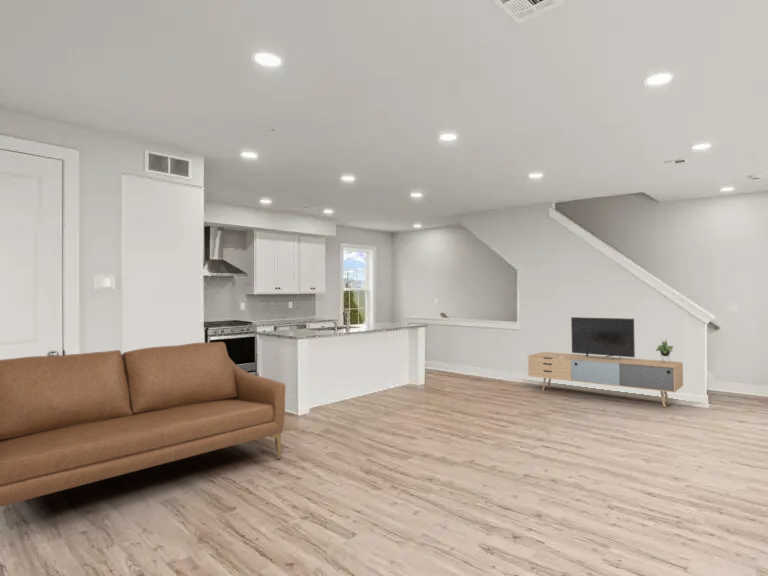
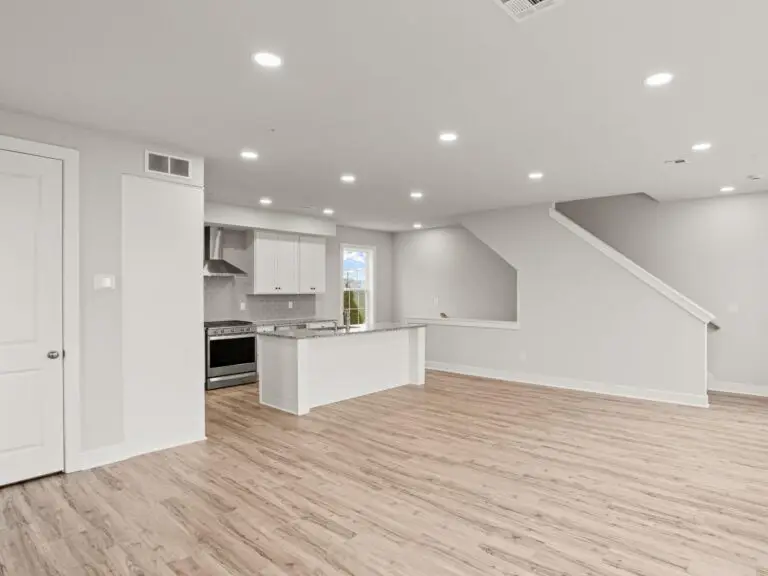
- media console [527,316,684,408]
- sofa [0,341,286,508]
